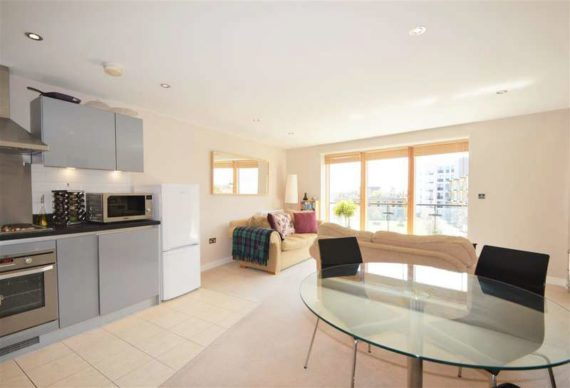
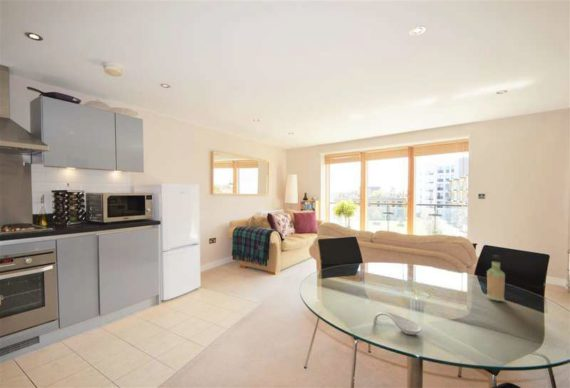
+ bottle [486,254,506,302]
+ spoon rest [372,310,422,336]
